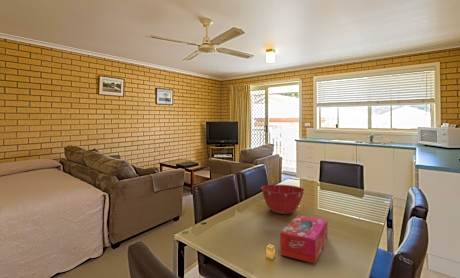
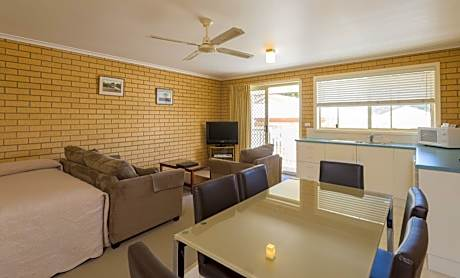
- mixing bowl [260,184,305,215]
- tissue box [279,214,328,264]
